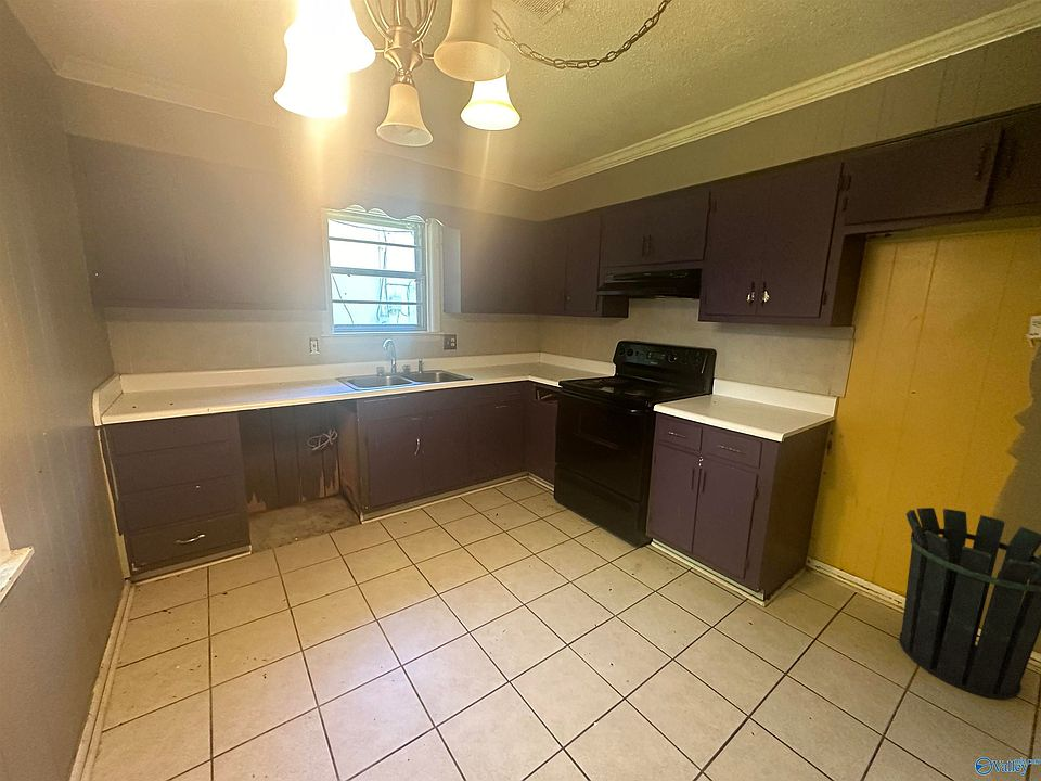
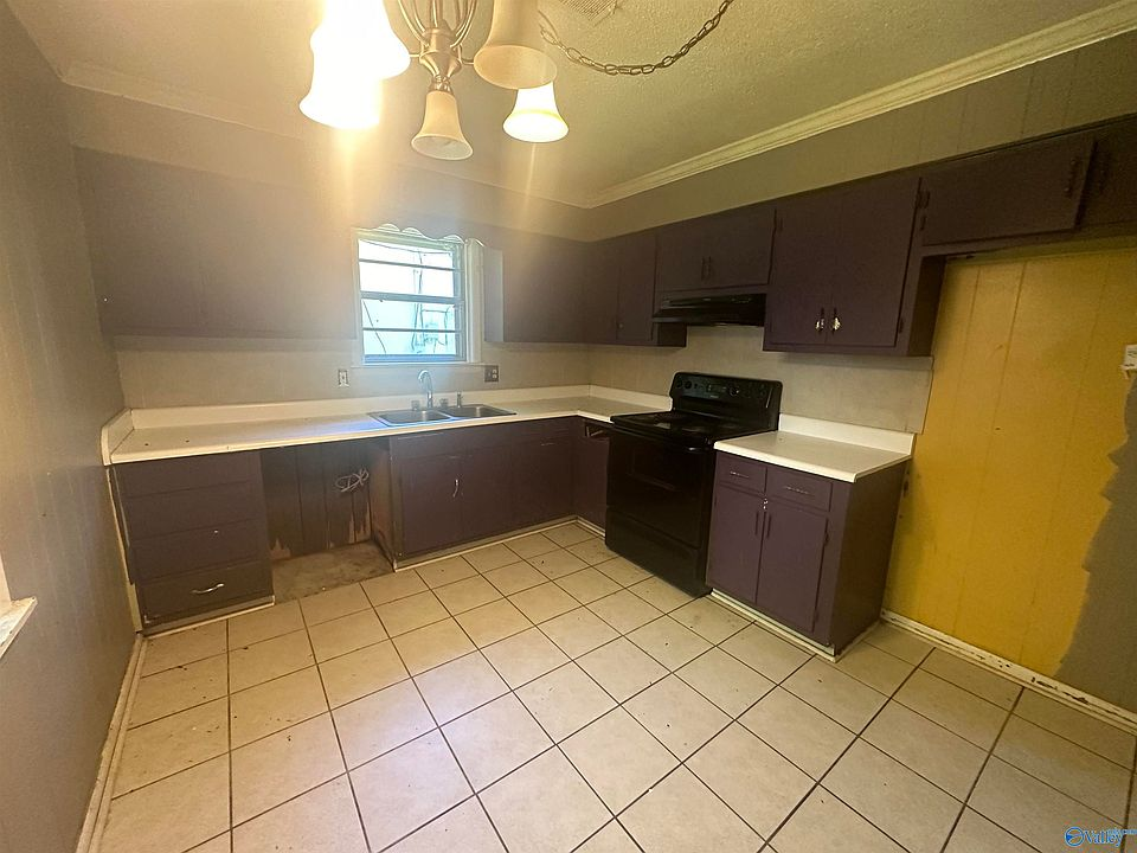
- waste bin [898,507,1041,701]
